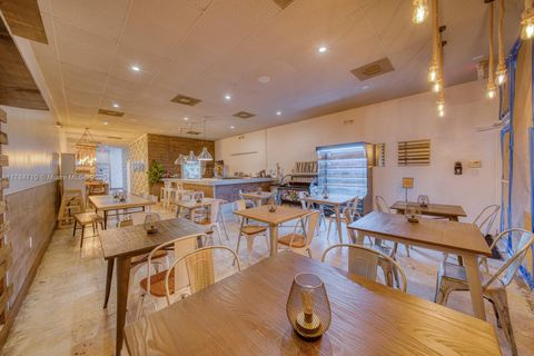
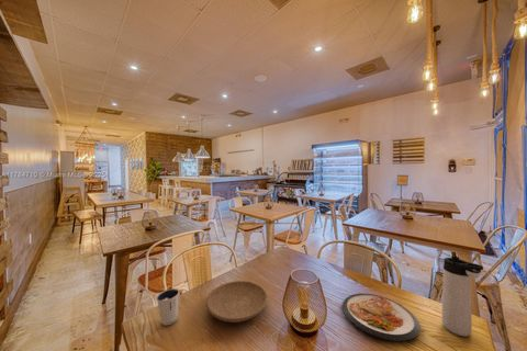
+ thermos bottle [441,254,484,338]
+ plate [205,280,269,324]
+ dish [341,293,421,342]
+ dixie cup [156,287,180,326]
